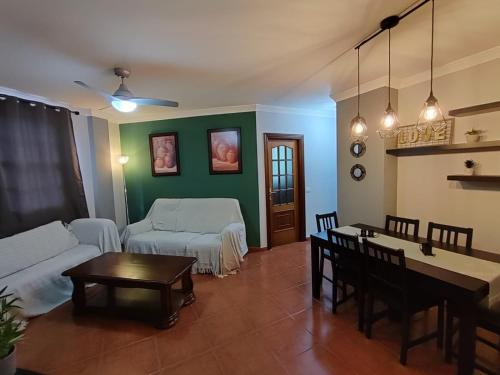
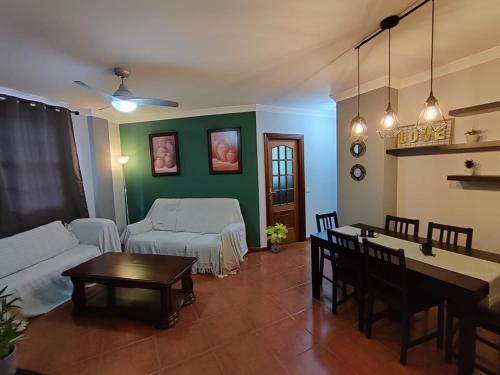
+ potted plant [263,222,288,254]
